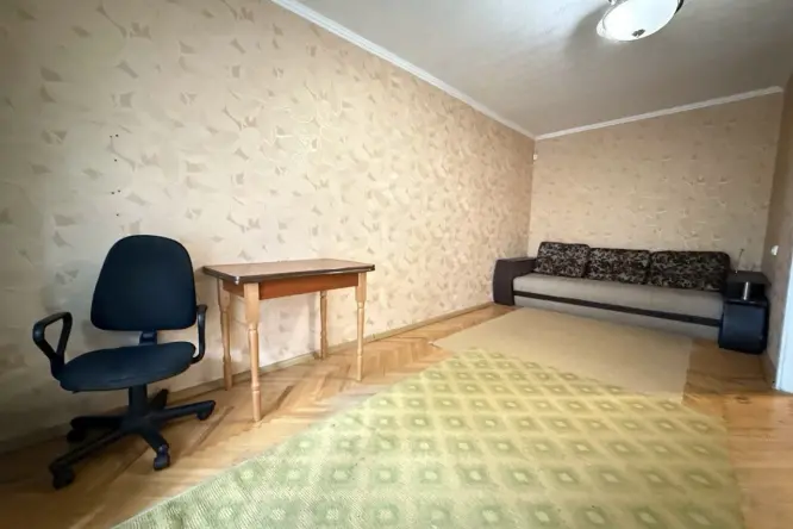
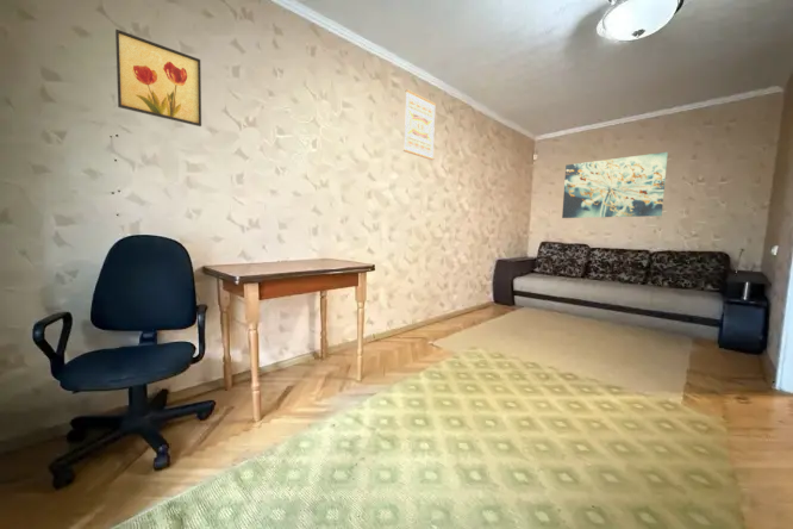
+ wall art [114,29,202,127]
+ wall art [402,88,437,161]
+ wall art [561,151,669,219]
